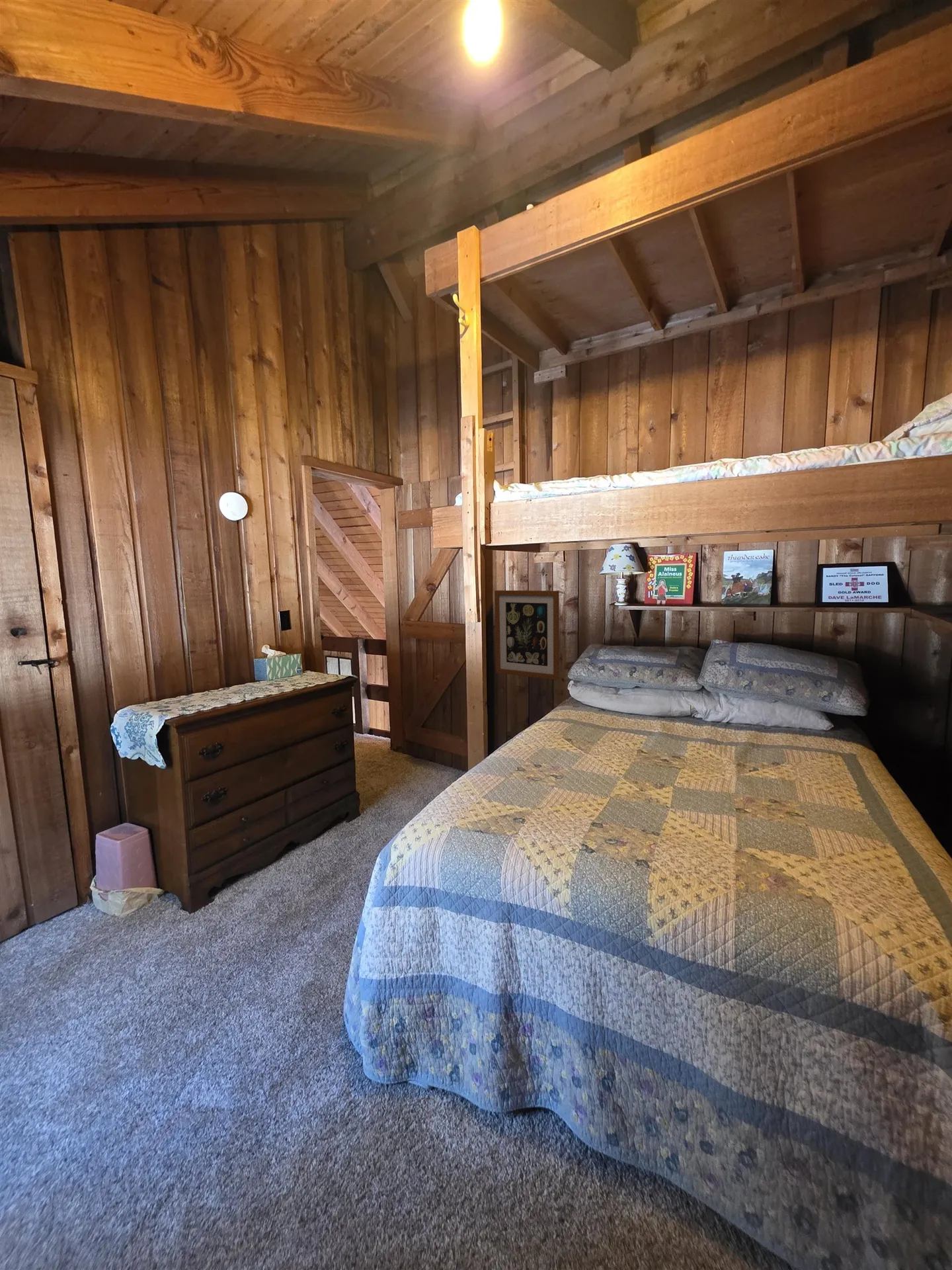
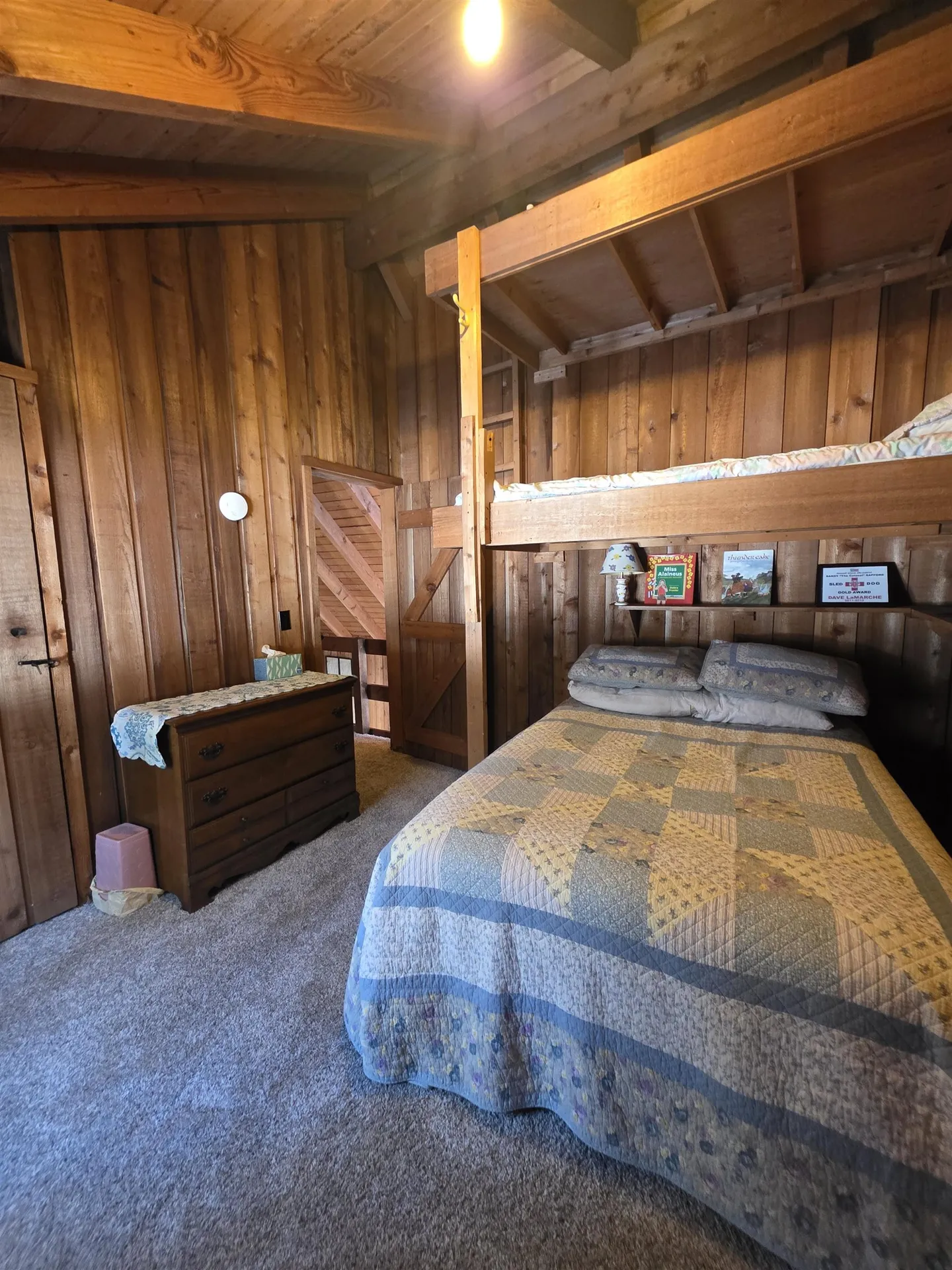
- wall art [494,589,560,681]
